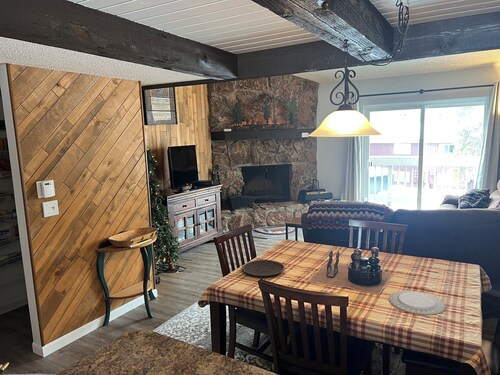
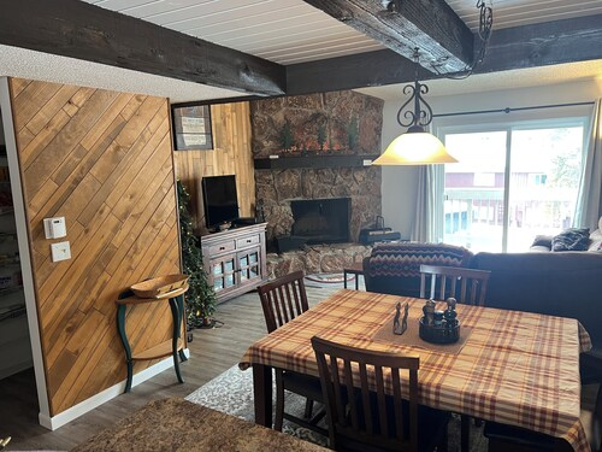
- chinaware [388,290,447,316]
- plate [241,259,286,277]
